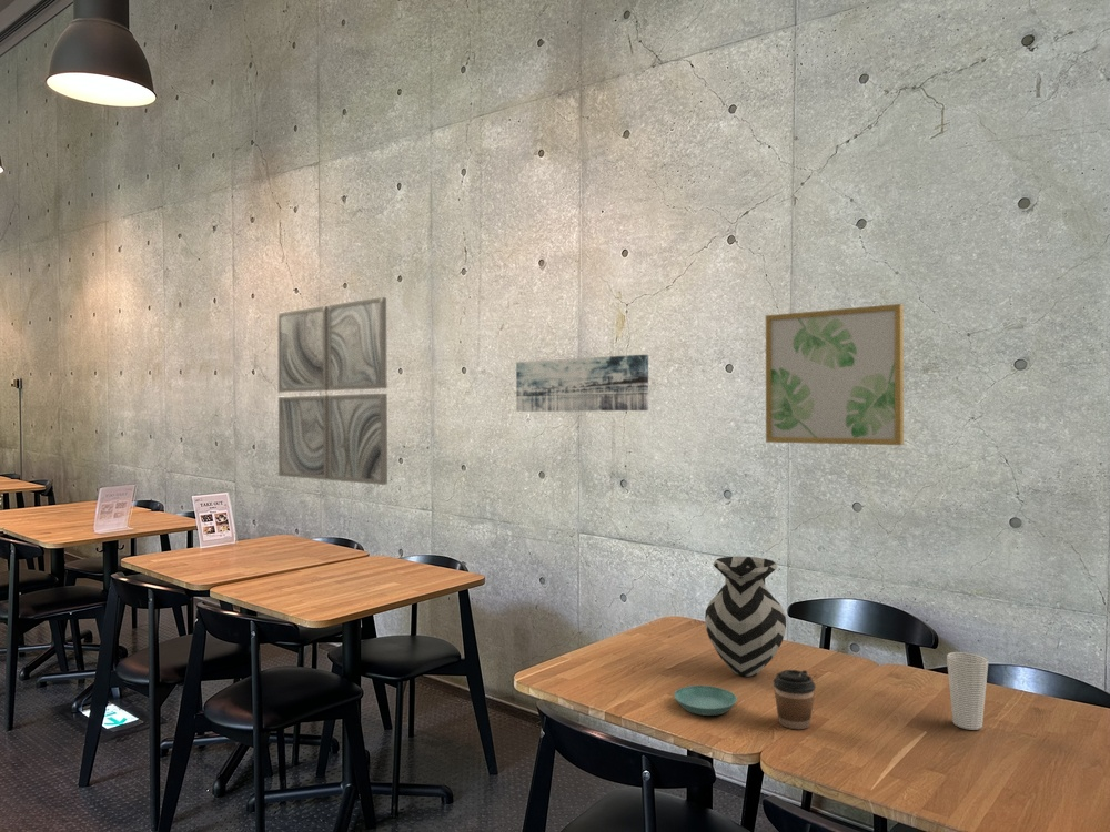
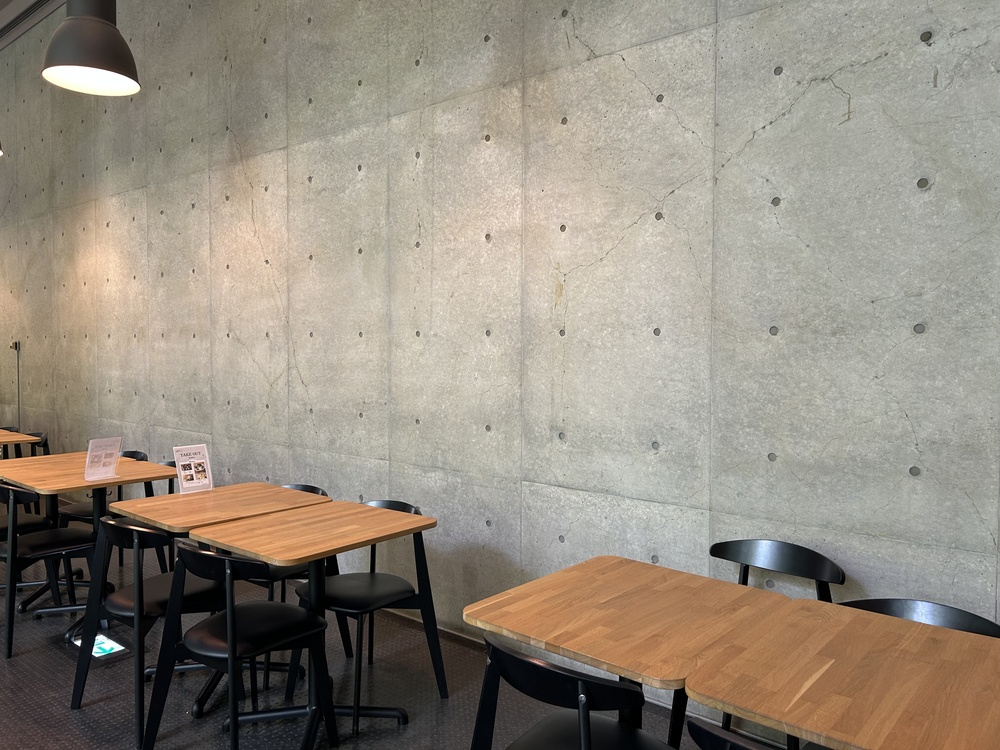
- wall art [515,354,649,413]
- vase [704,556,787,678]
- coffee cup [773,669,816,730]
- saucer [673,684,738,717]
- wall art [276,296,389,486]
- cup [946,651,989,731]
- wall art [765,303,905,446]
